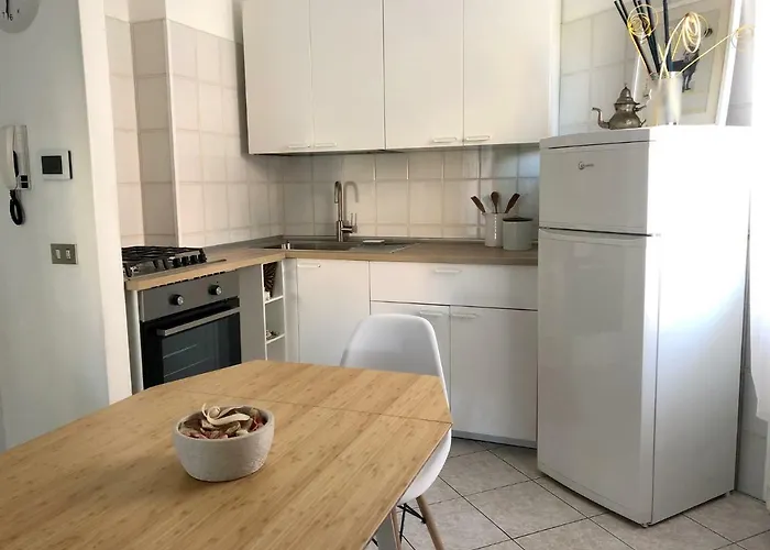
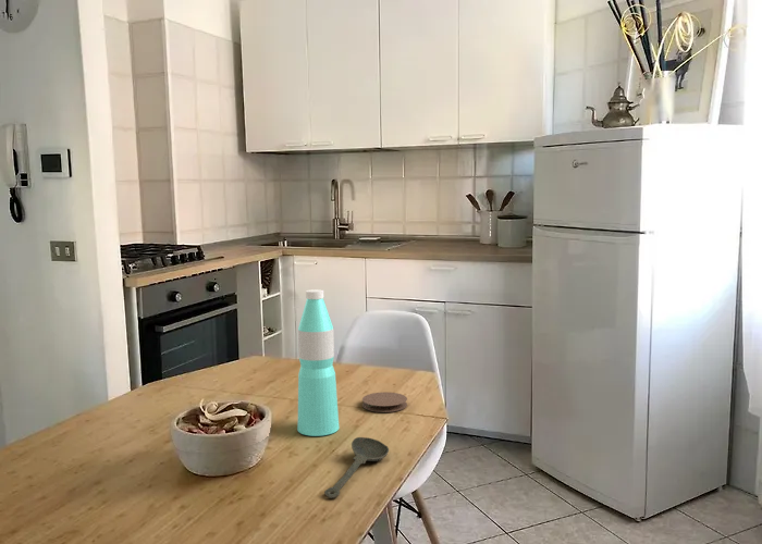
+ water bottle [296,288,340,437]
+ spoon [323,436,390,499]
+ coaster [361,391,408,413]
